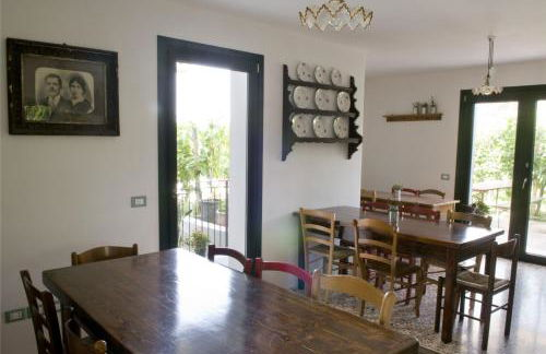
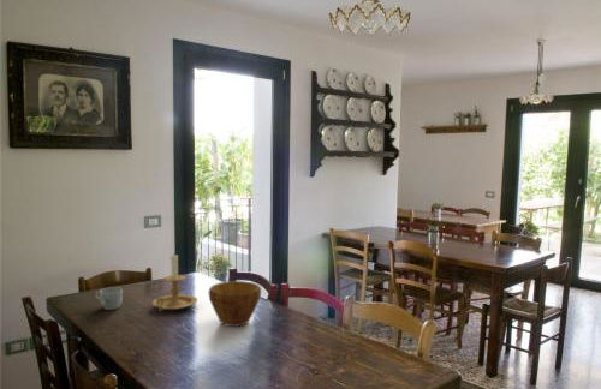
+ bowl [208,280,262,328]
+ candle holder [151,252,198,312]
+ mug [94,286,124,311]
